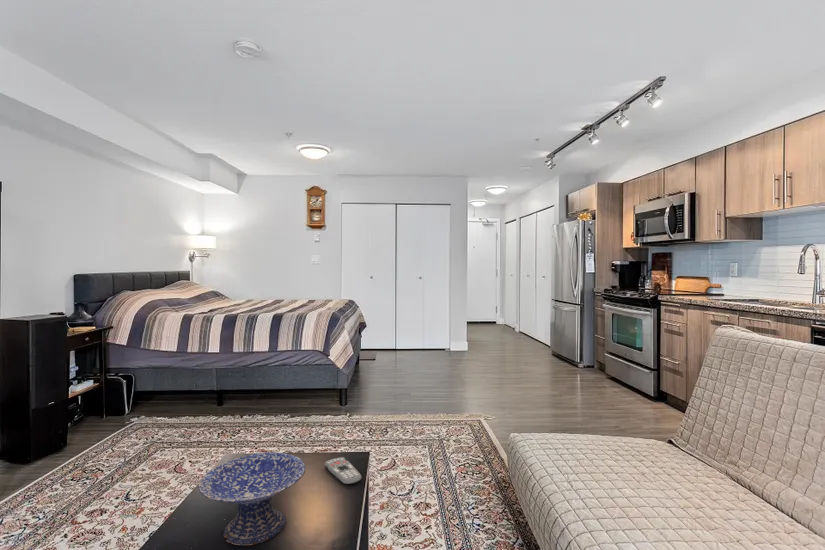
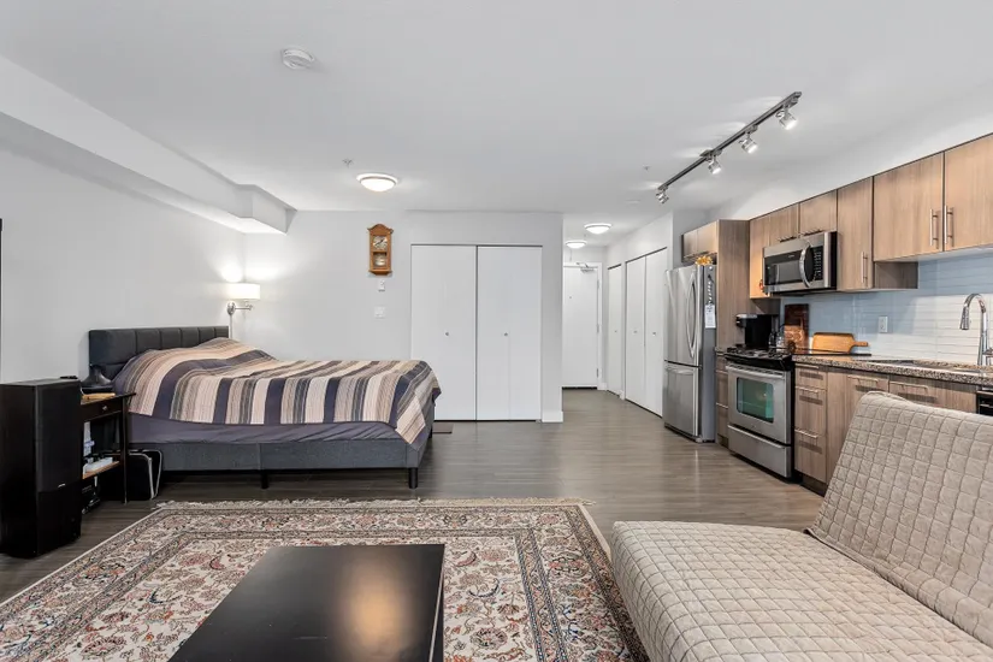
- remote control [323,456,363,486]
- decorative bowl [197,451,306,546]
